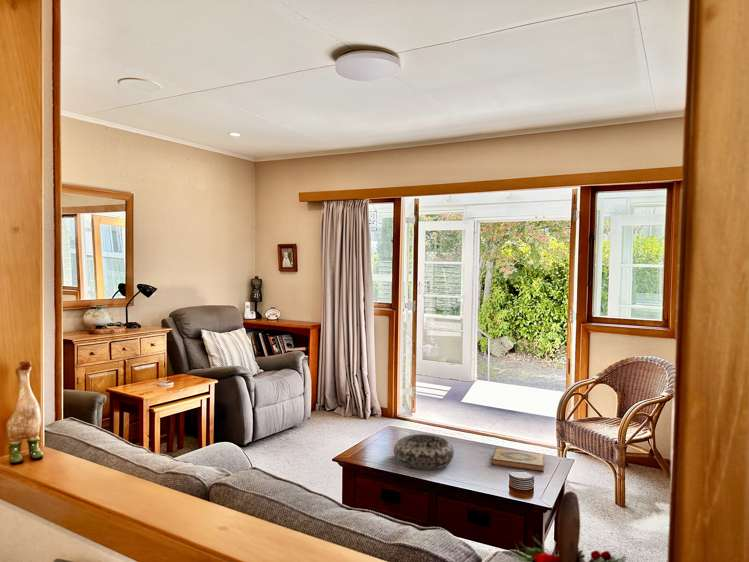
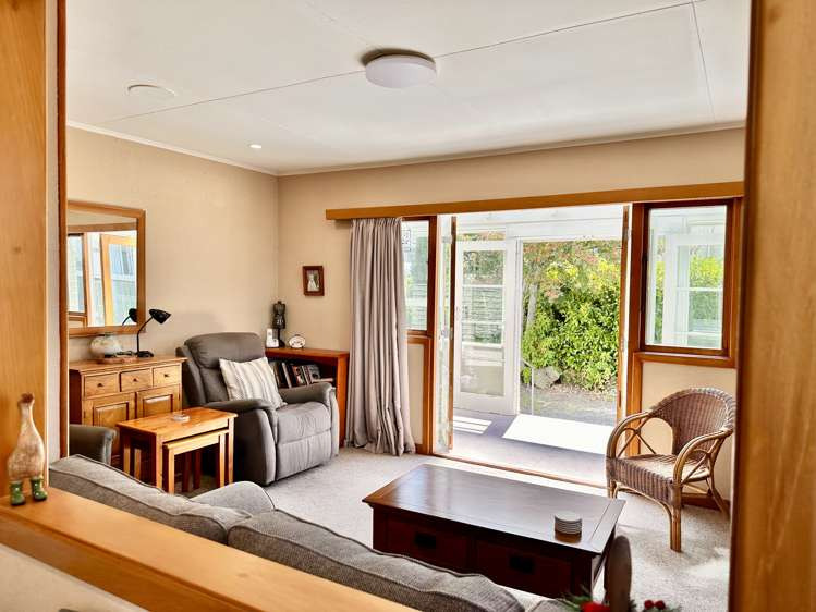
- decorative bowl [393,433,455,470]
- hardback book [491,447,545,473]
